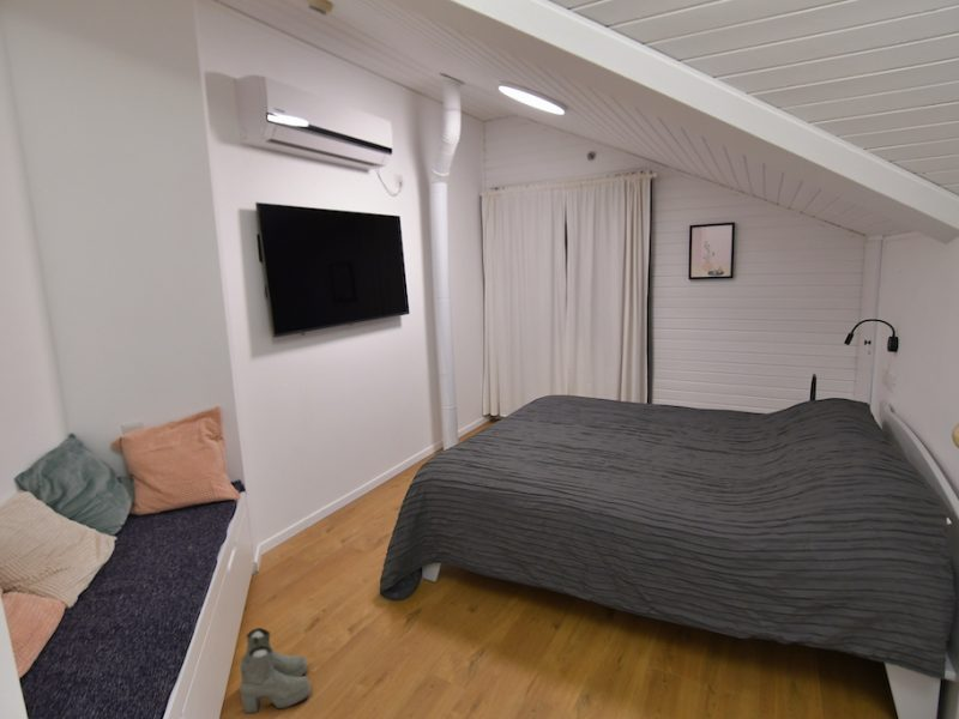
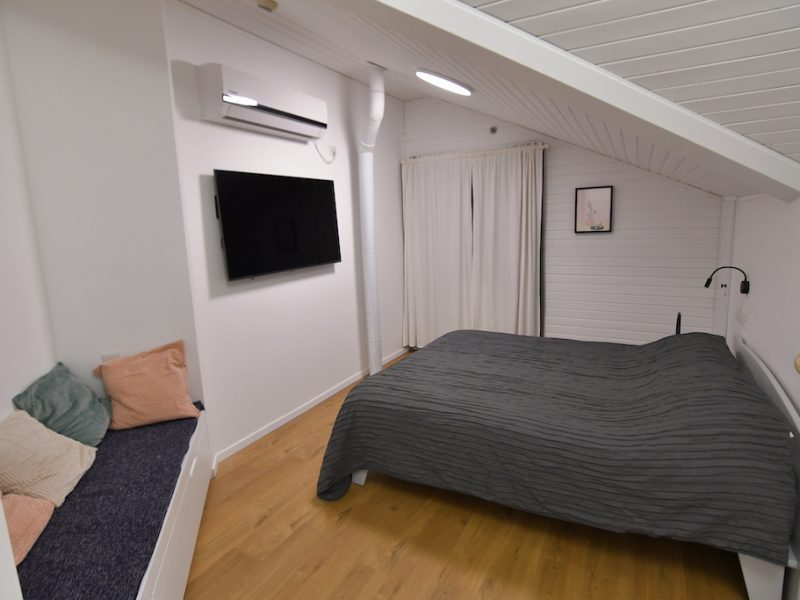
- boots [239,627,312,714]
